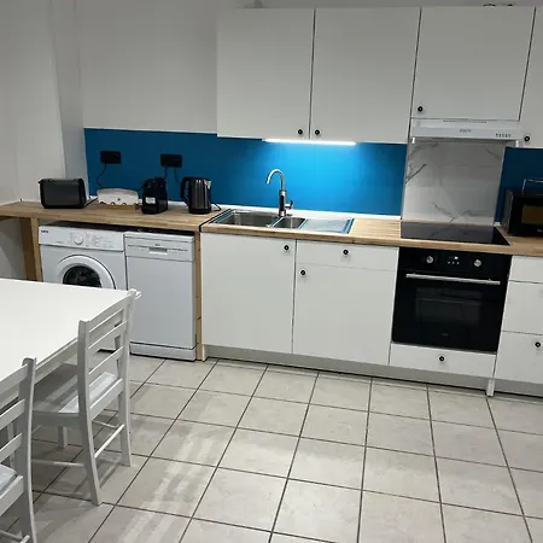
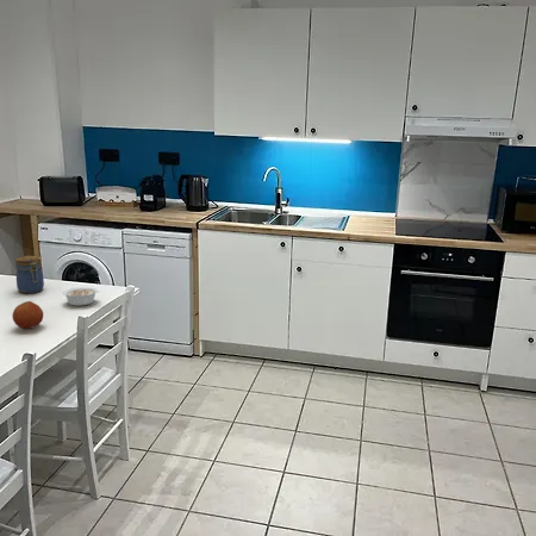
+ jar [14,255,45,294]
+ legume [62,286,102,307]
+ fruit [11,300,44,330]
